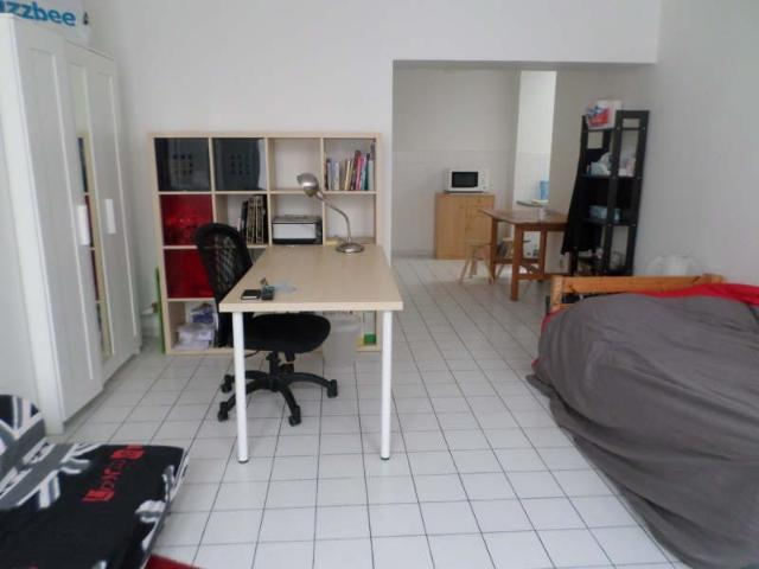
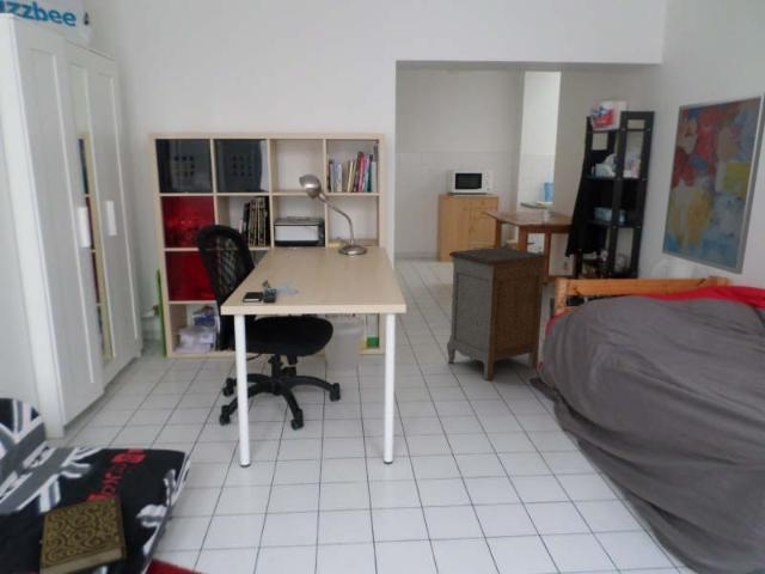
+ book [38,493,128,574]
+ wall art [661,91,765,275]
+ nightstand [446,246,550,381]
